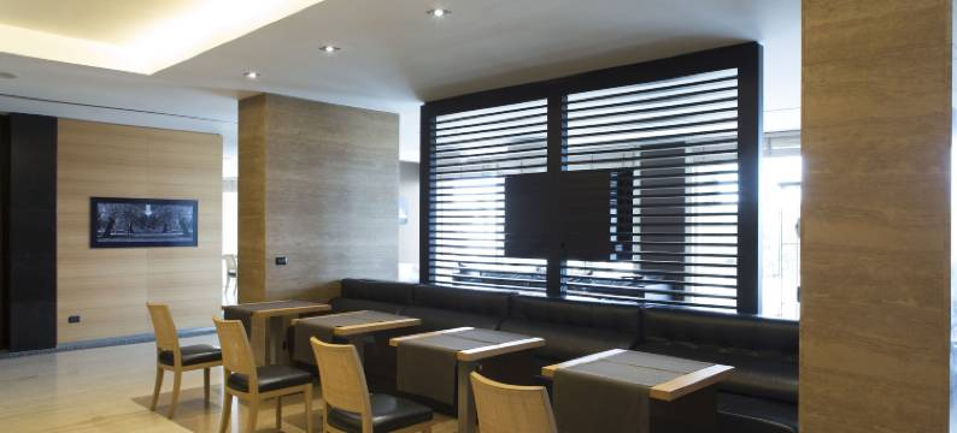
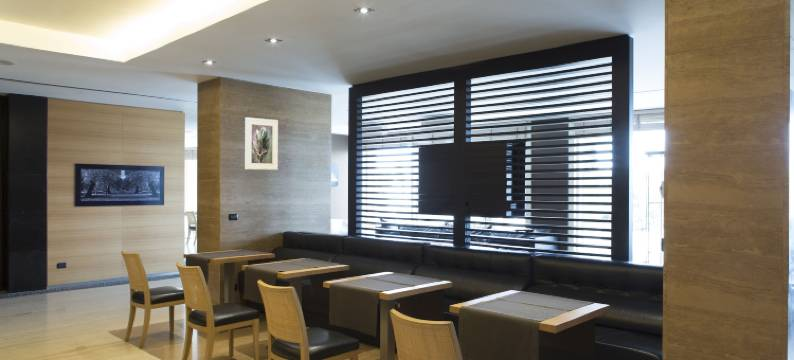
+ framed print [244,116,279,171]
